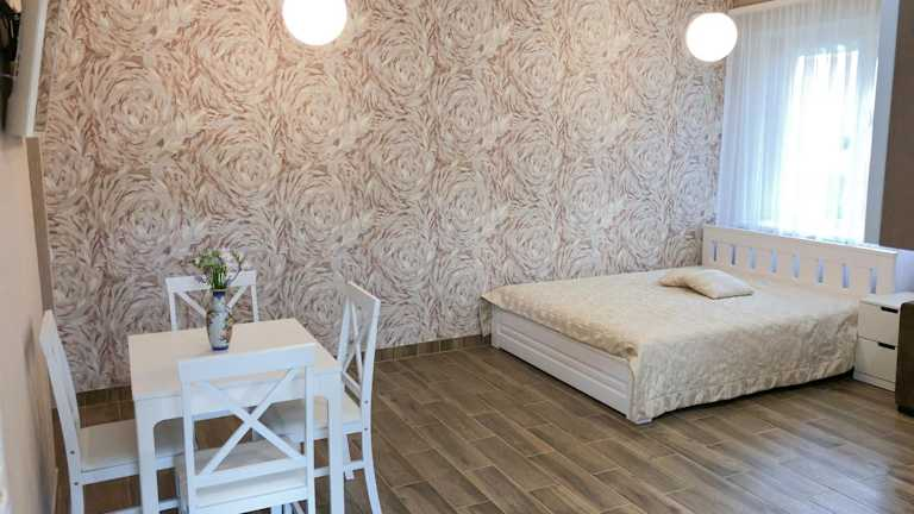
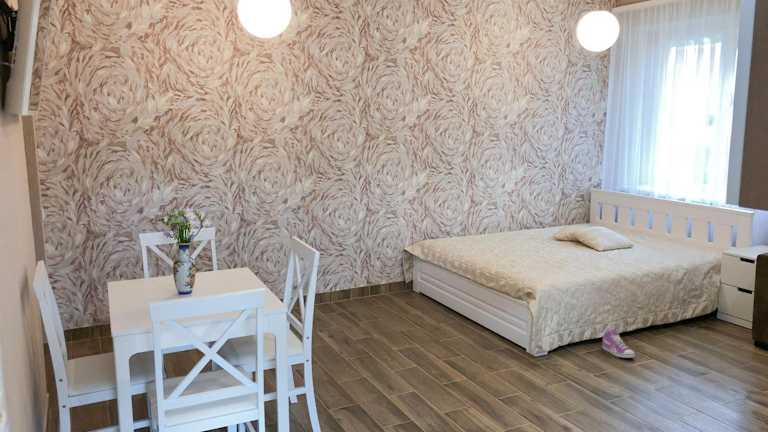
+ sneaker [601,328,636,359]
